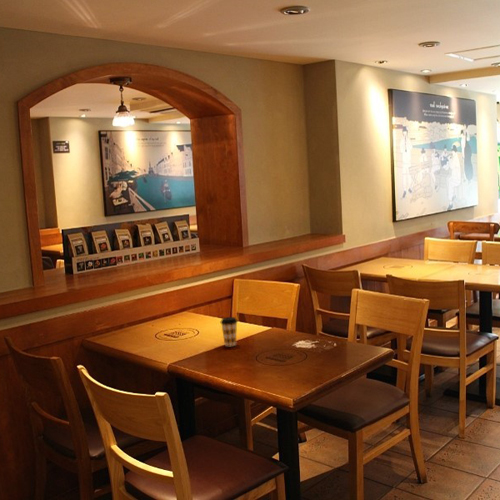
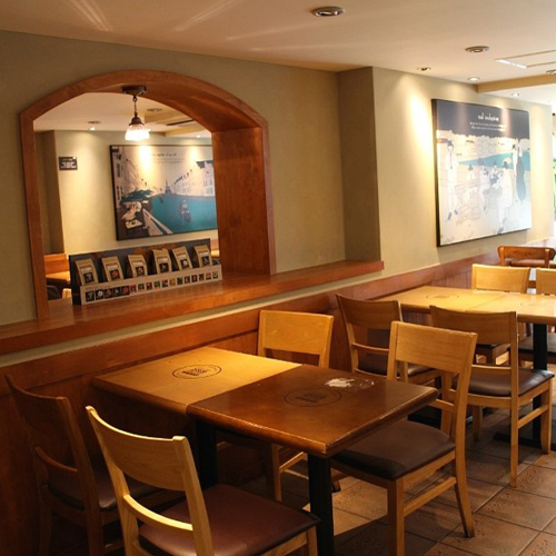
- coffee cup [220,316,239,347]
